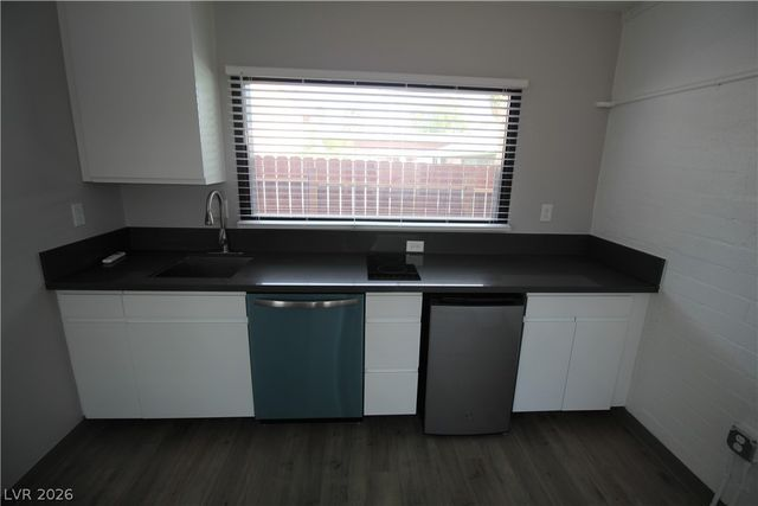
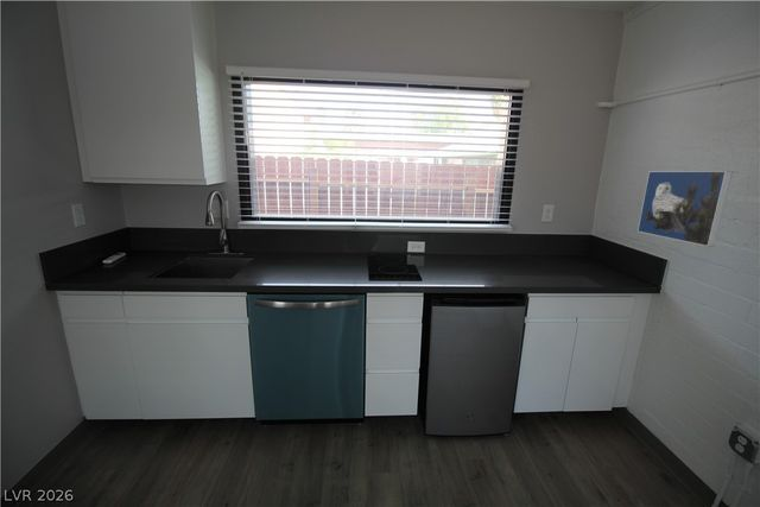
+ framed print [636,170,734,248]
